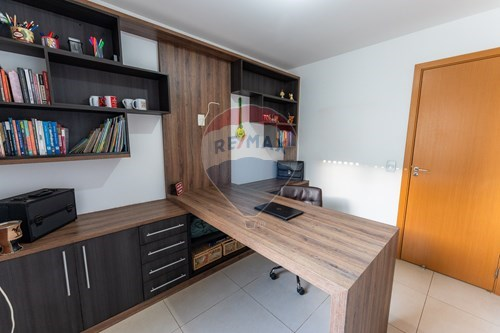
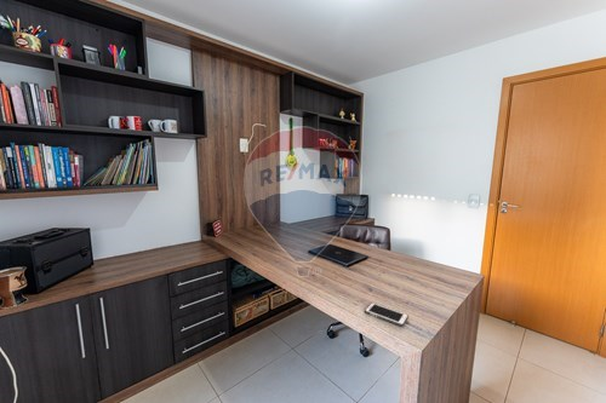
+ cell phone [364,301,410,327]
